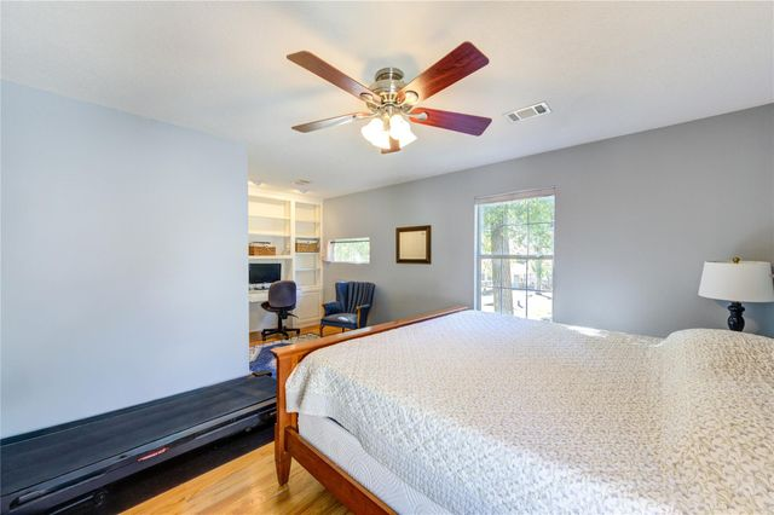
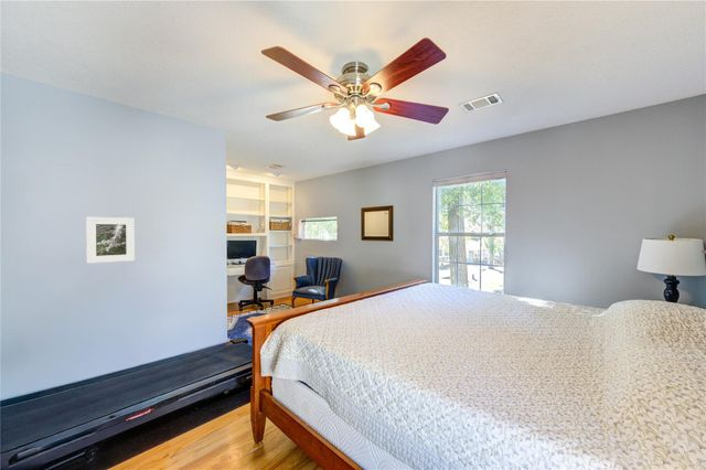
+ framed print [85,216,136,265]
